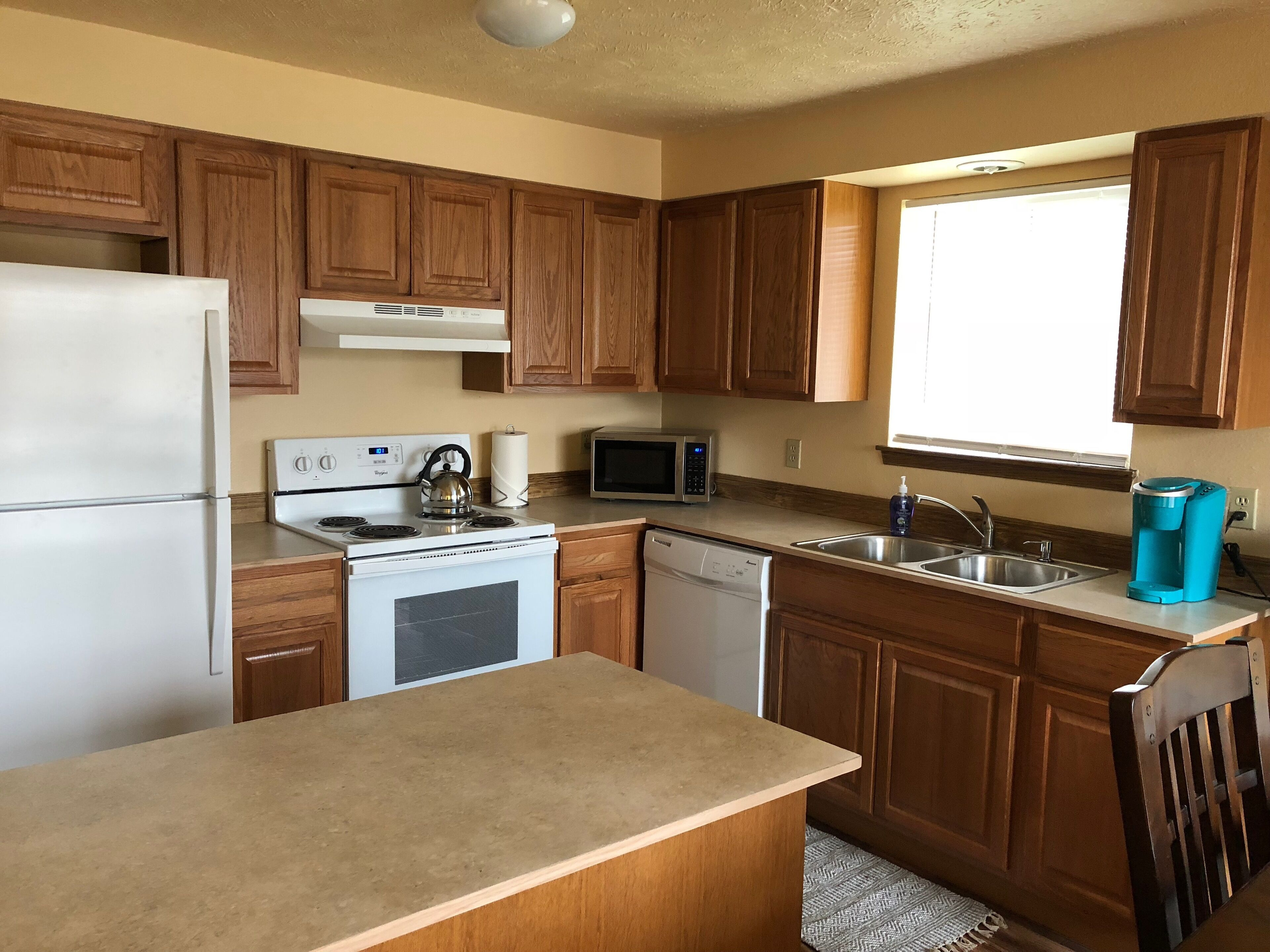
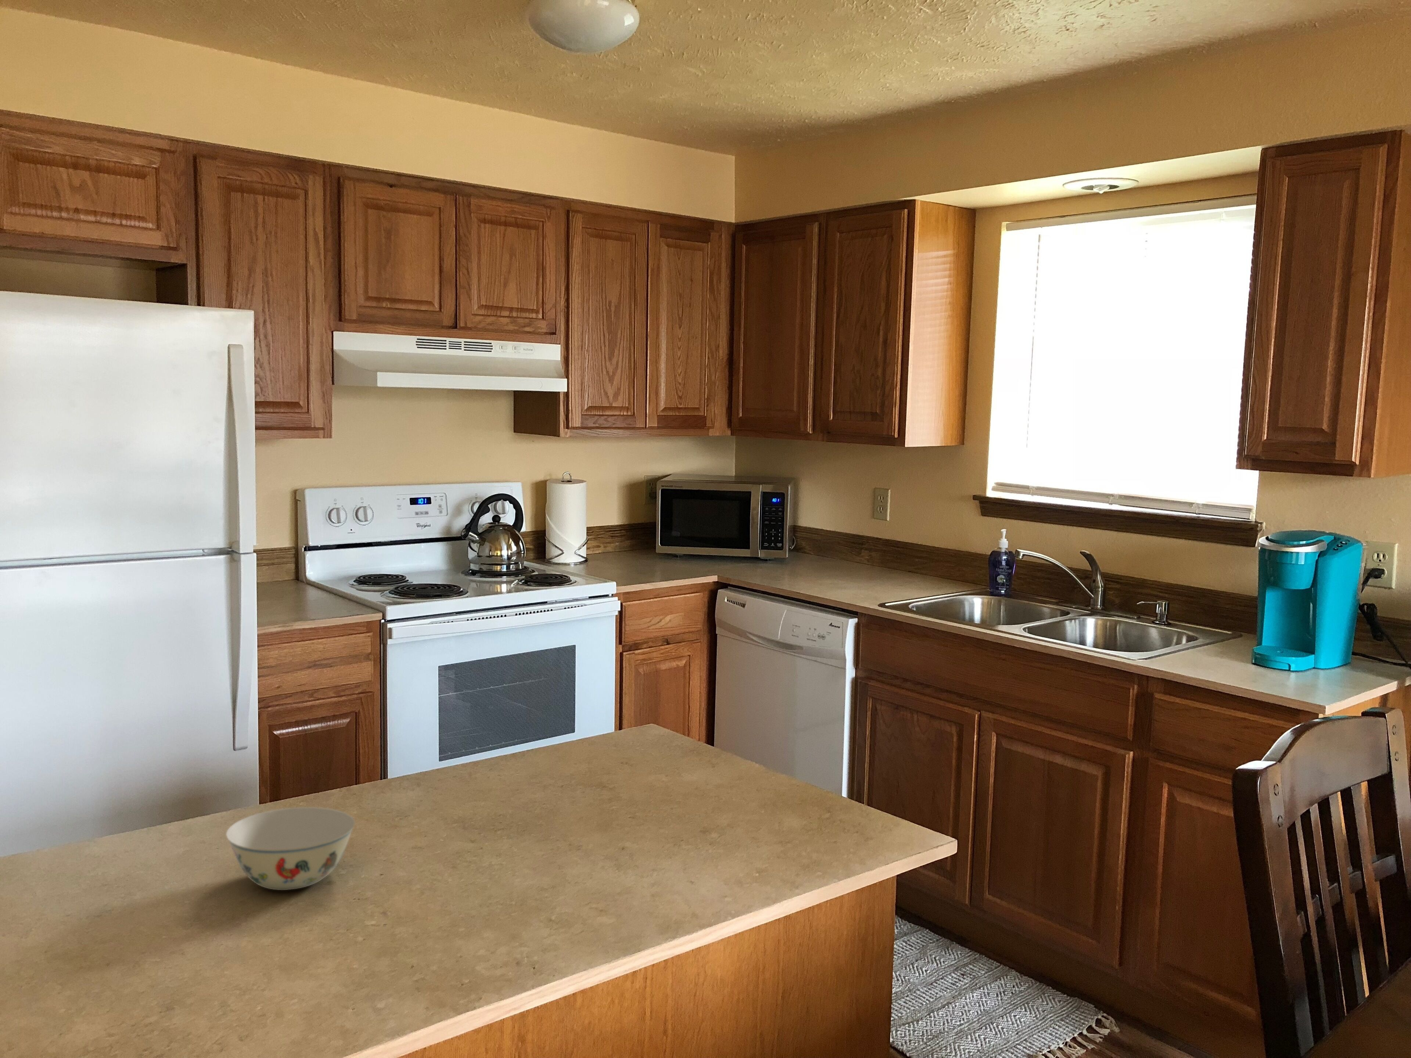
+ chinaware [226,807,354,890]
